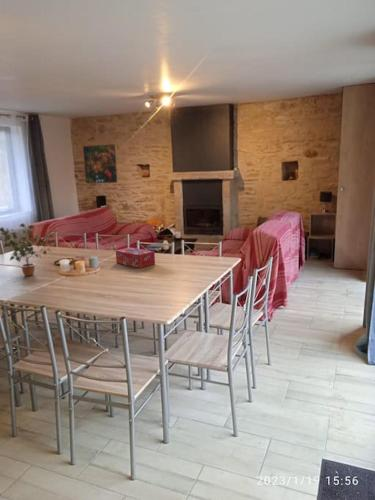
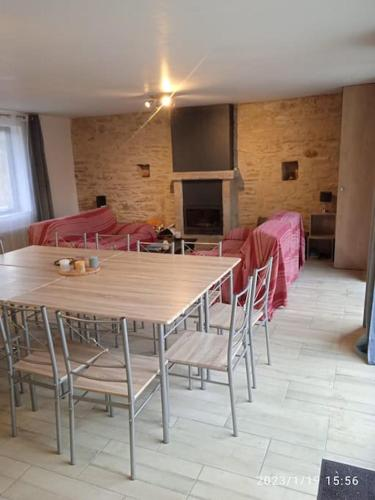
- potted plant [0,222,56,277]
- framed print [82,143,118,184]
- tissue box [115,247,156,269]
